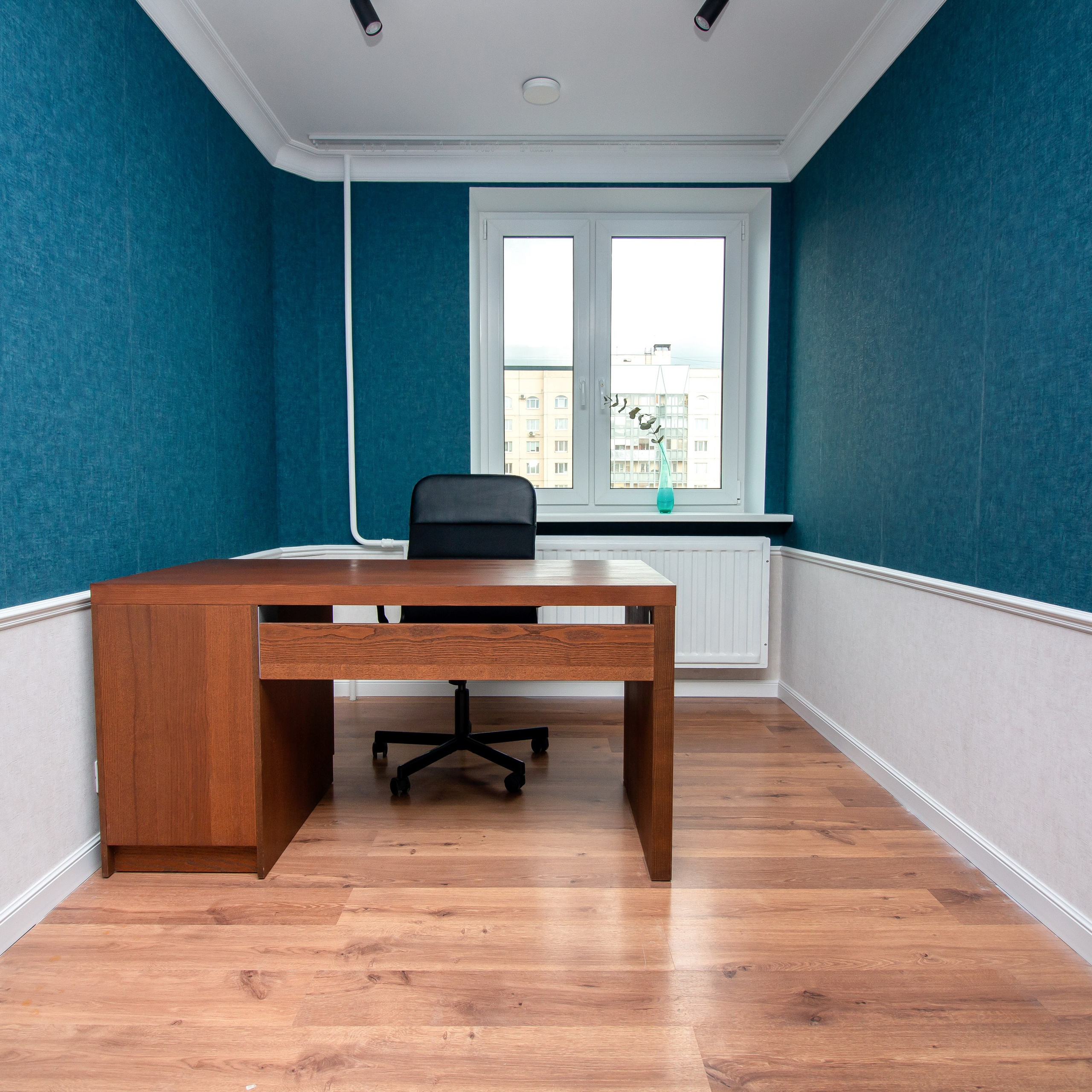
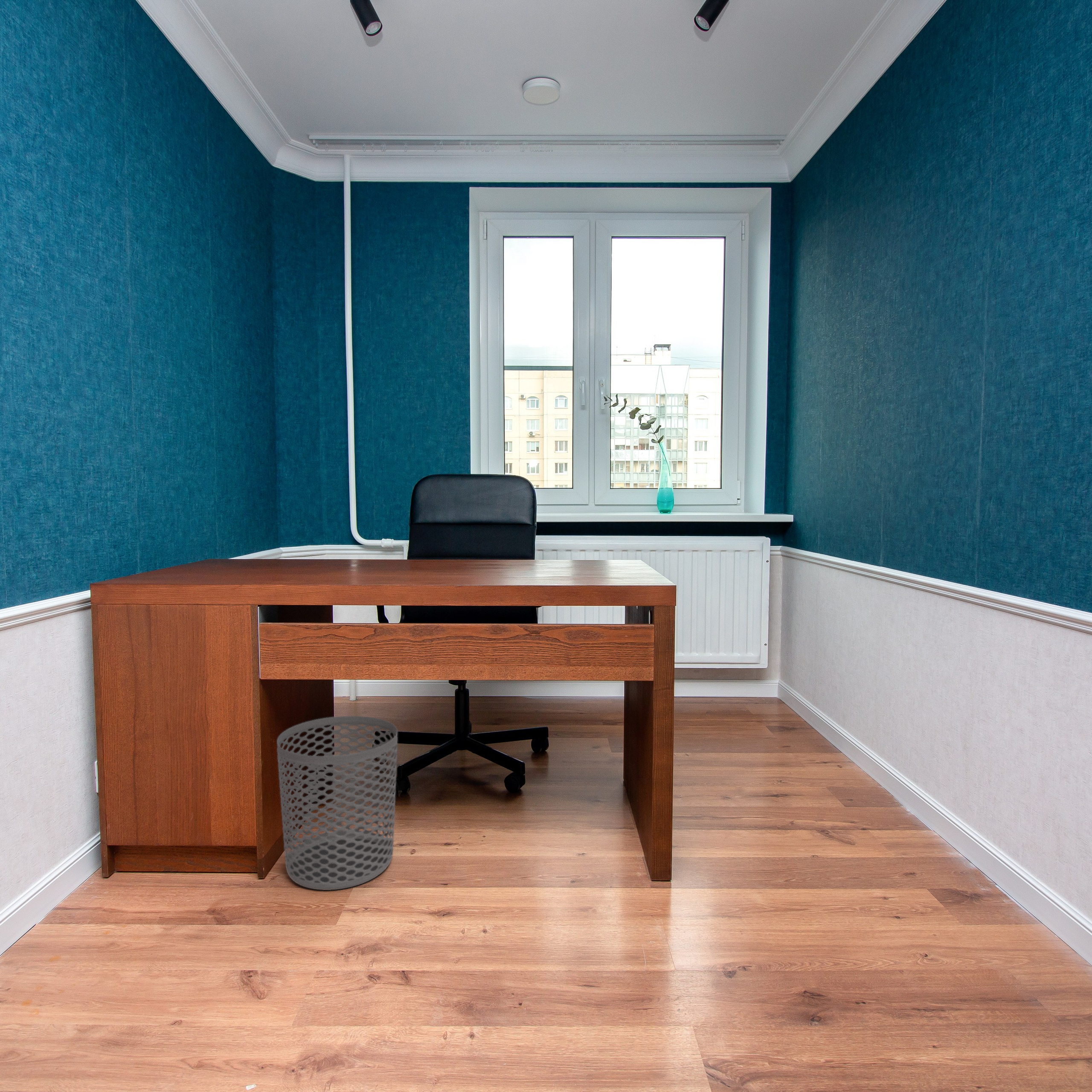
+ waste bin [276,716,398,891]
